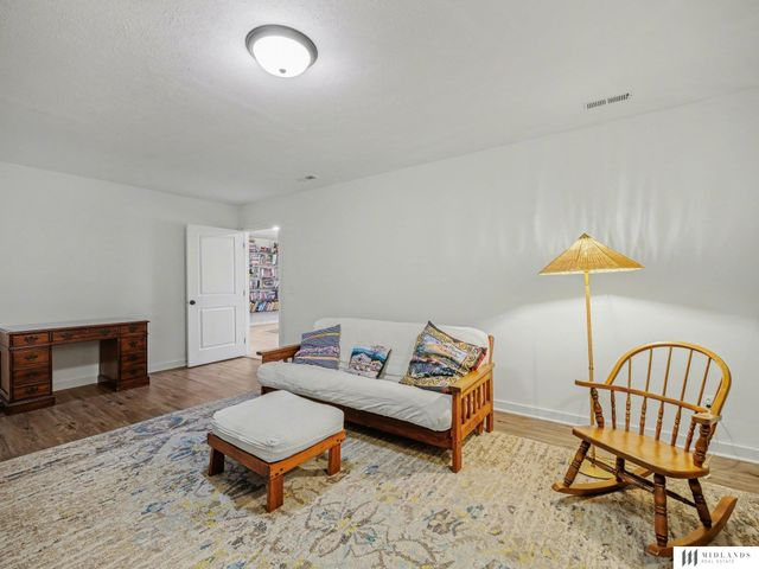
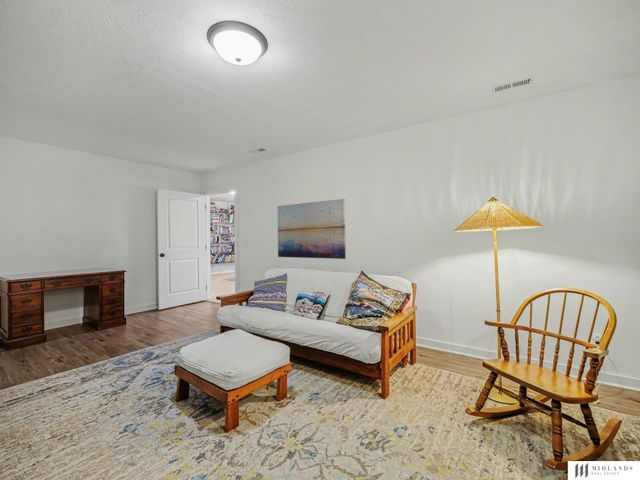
+ wall art [277,198,347,260]
